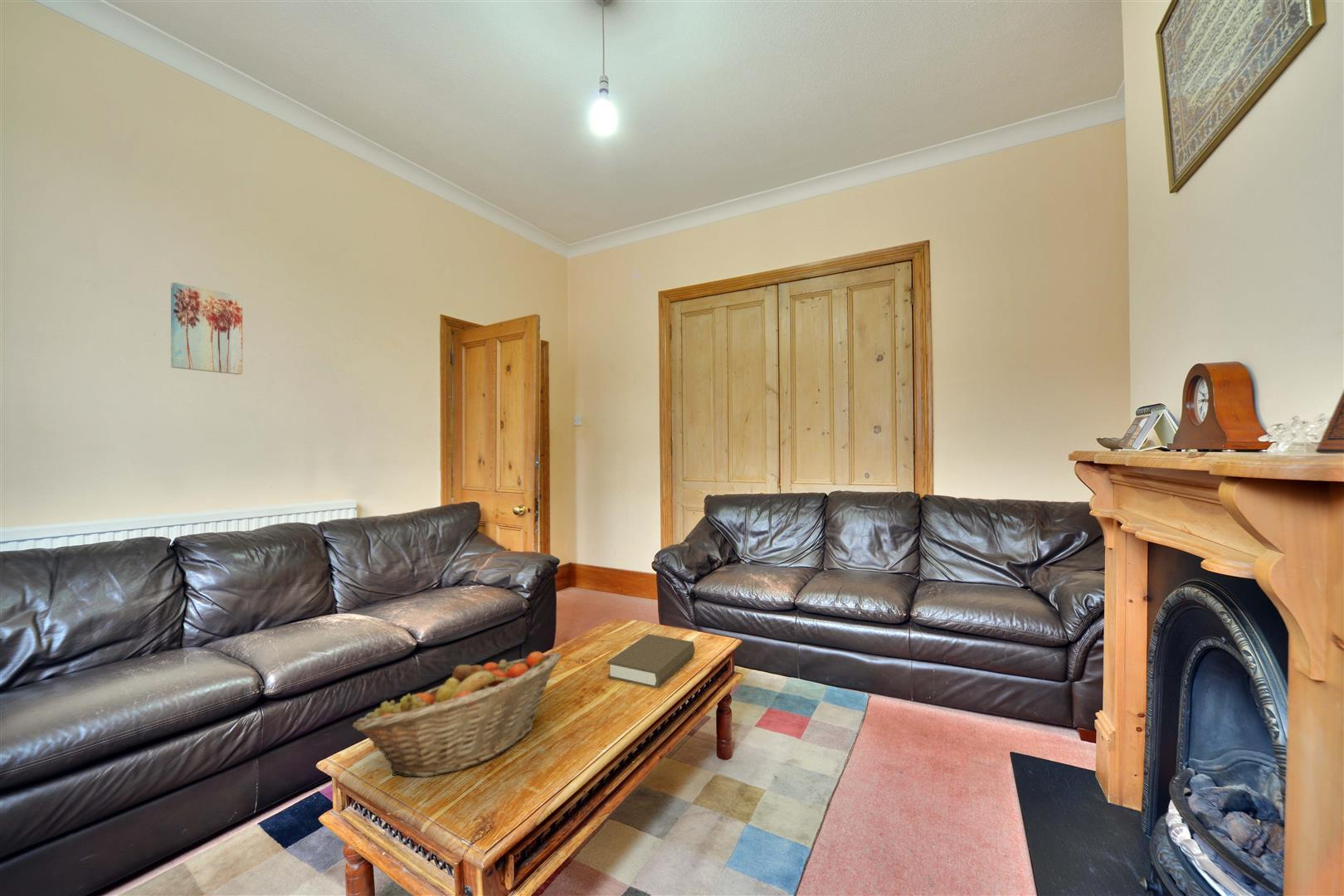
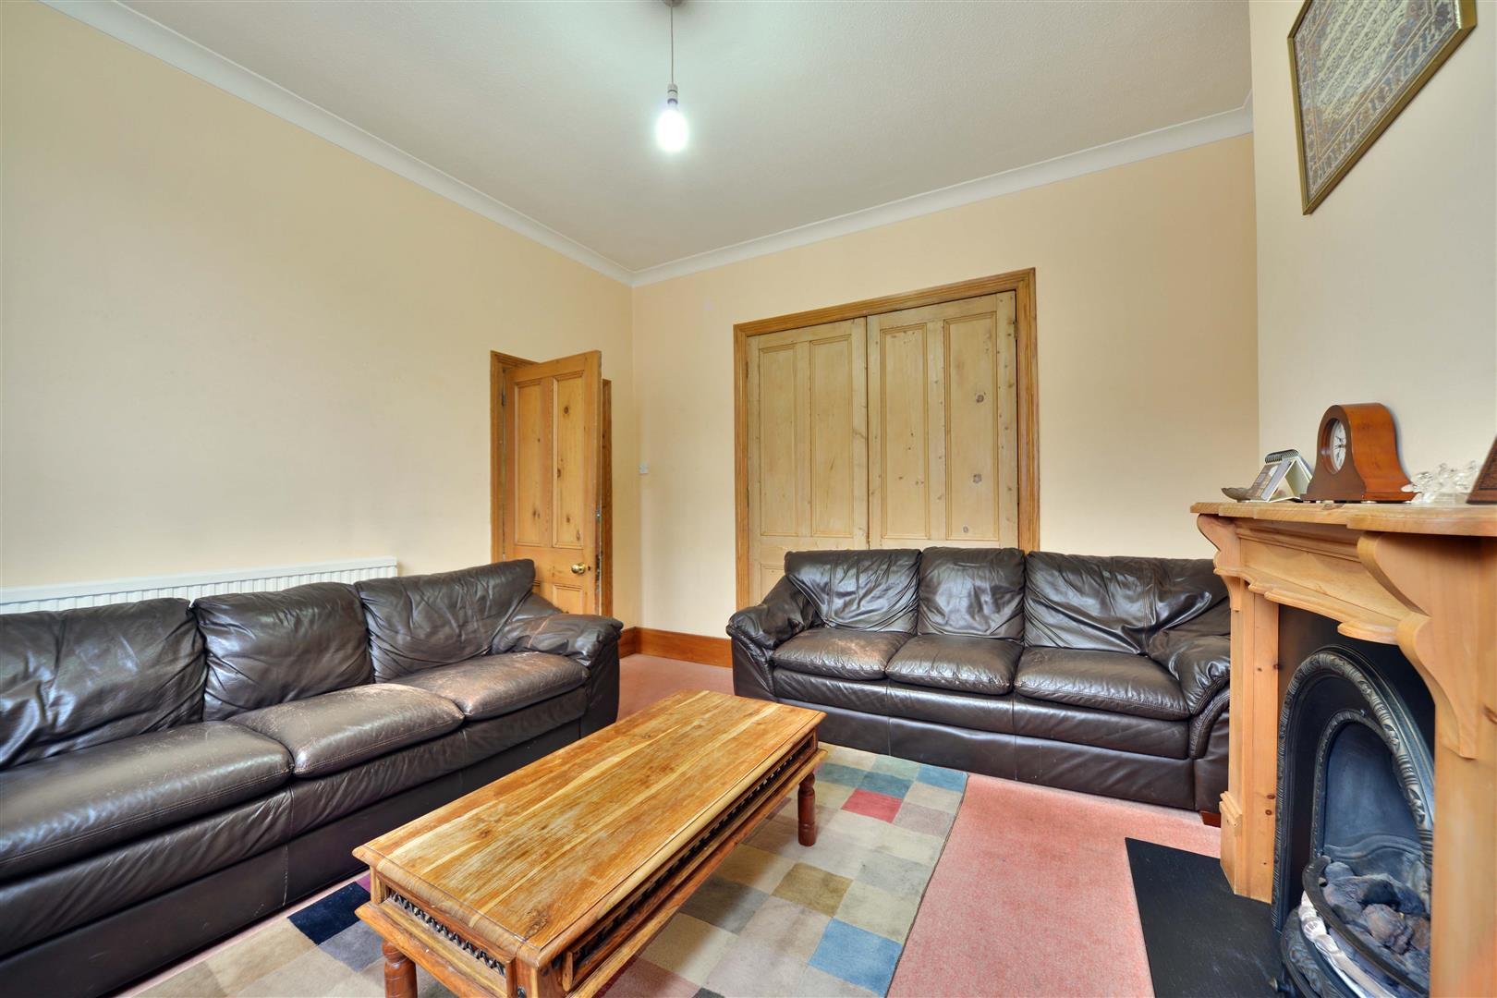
- book [606,633,695,689]
- fruit basket [352,650,562,778]
- wall art [170,281,243,376]
